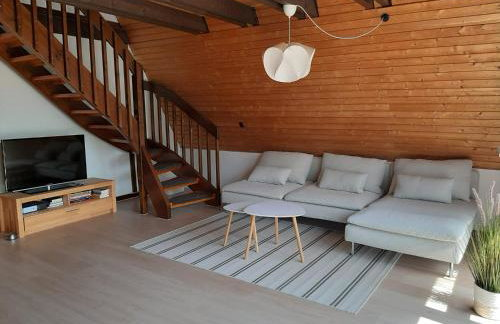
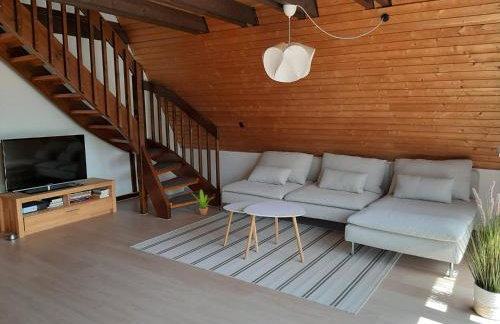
+ potted plant [190,189,213,216]
